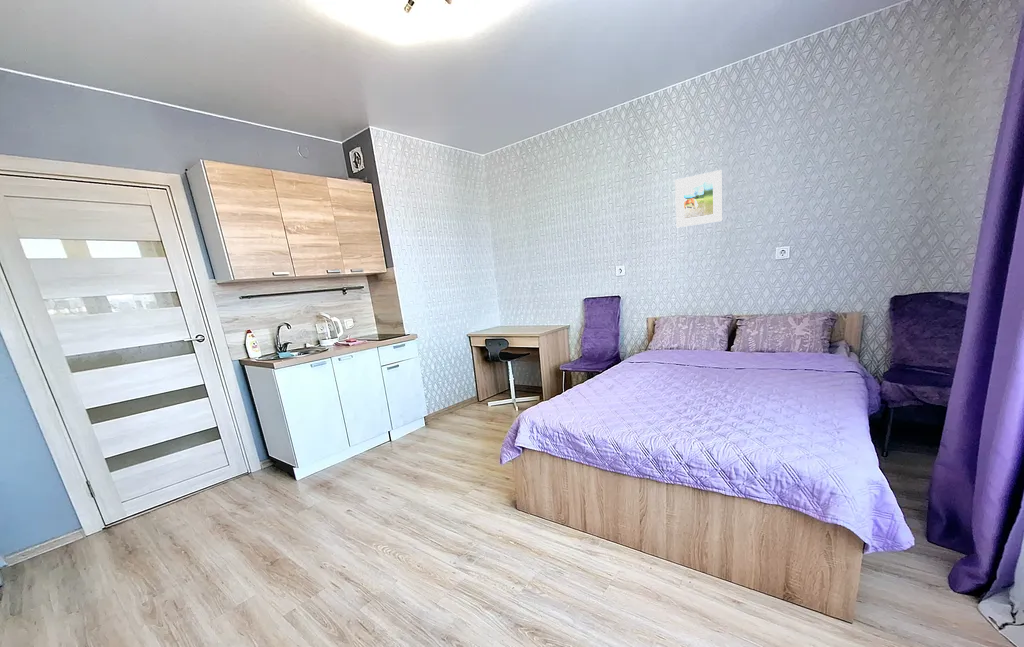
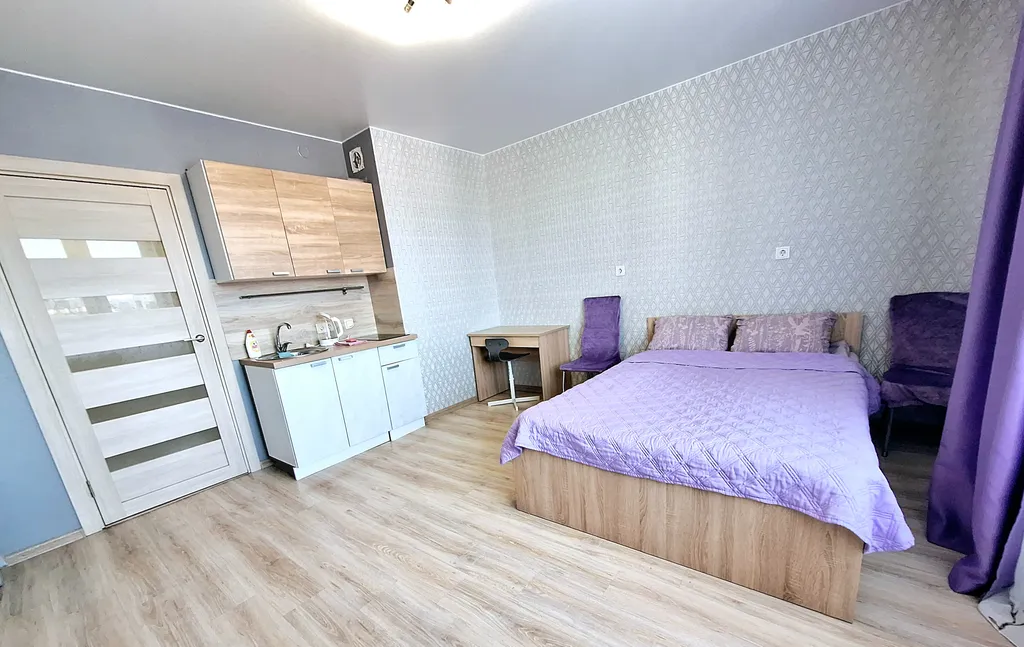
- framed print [674,169,723,228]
